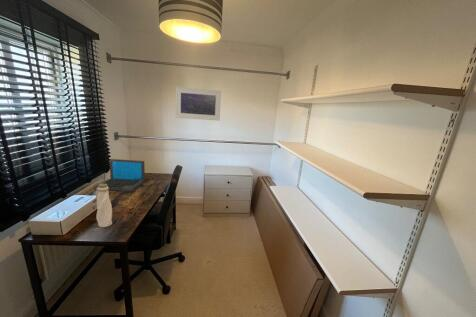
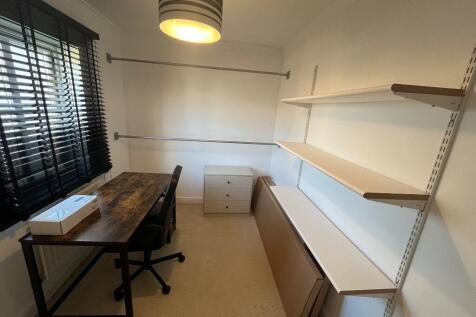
- water bottle [95,183,113,228]
- laptop [94,158,146,192]
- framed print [175,86,222,121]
